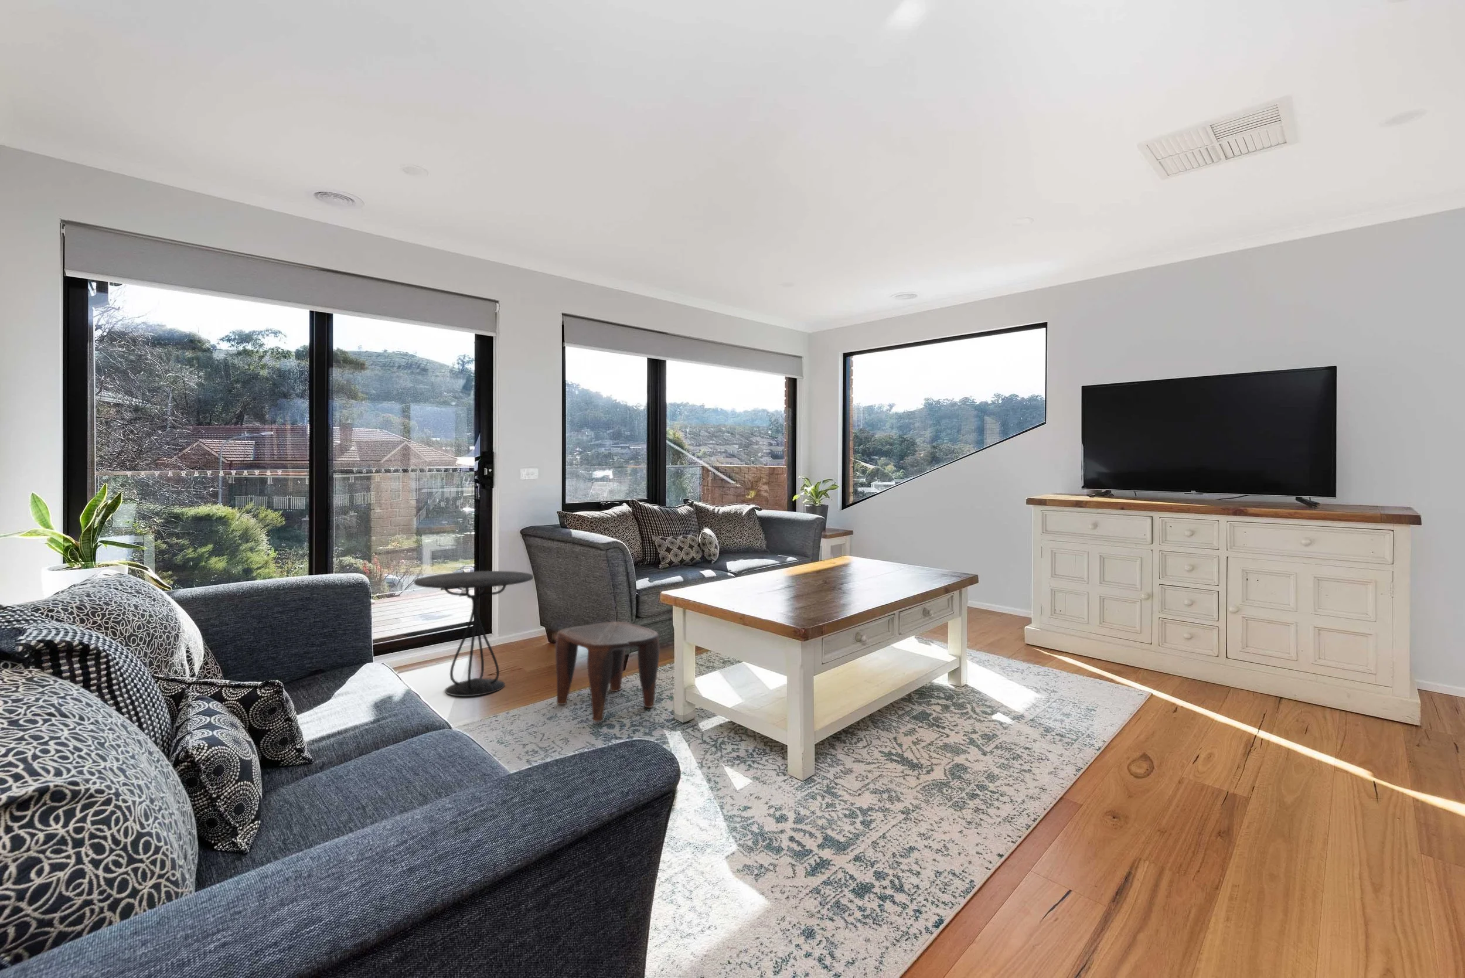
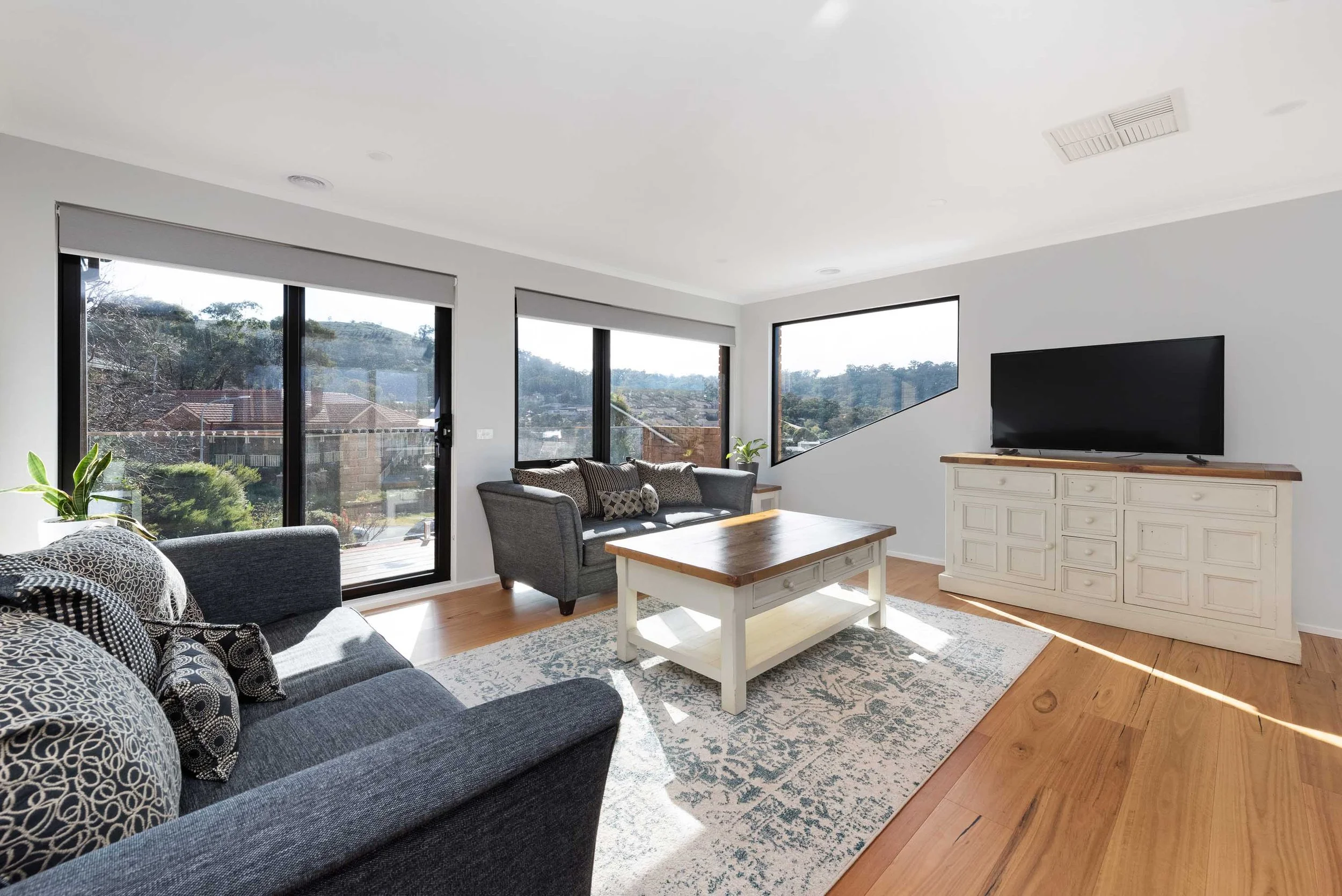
- stool [555,621,660,723]
- side table [414,570,534,696]
